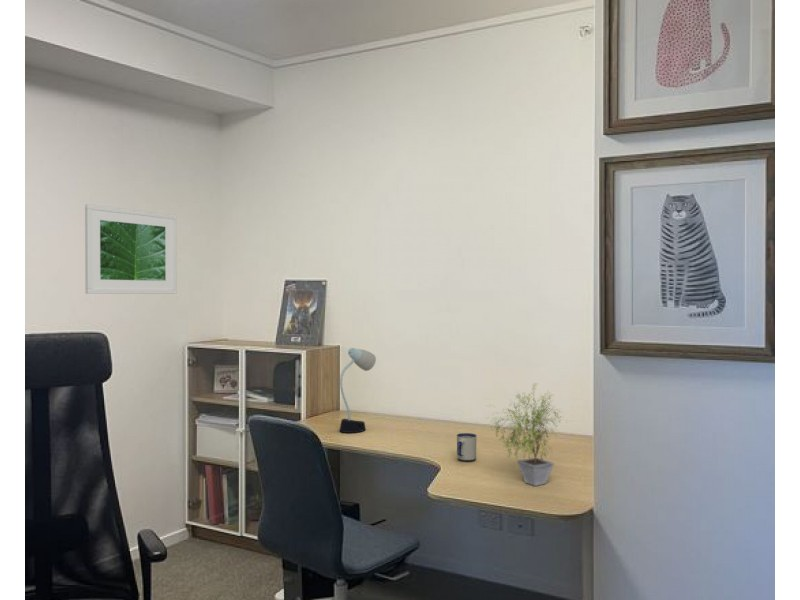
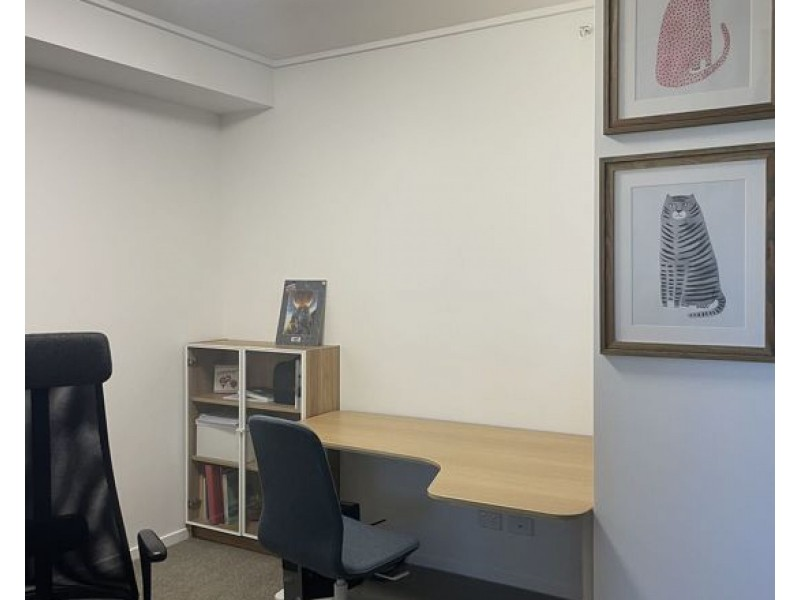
- mug [456,432,477,463]
- desk lamp [338,347,377,434]
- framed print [84,203,178,295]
- potted plant [484,382,572,487]
